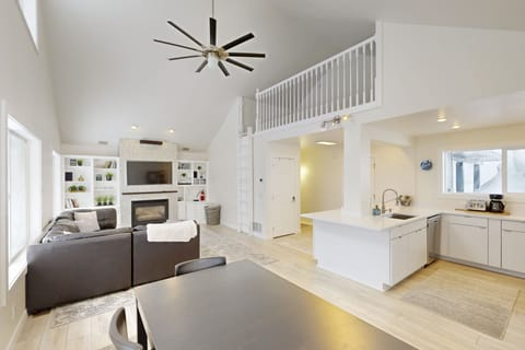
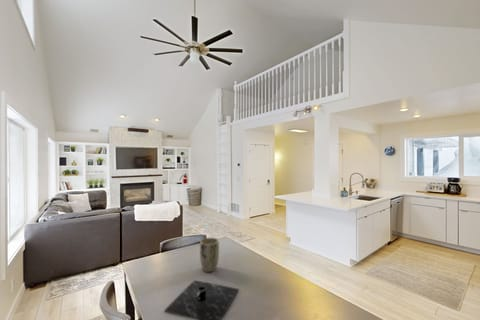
+ placemat [164,279,240,320]
+ plant pot [199,237,220,273]
